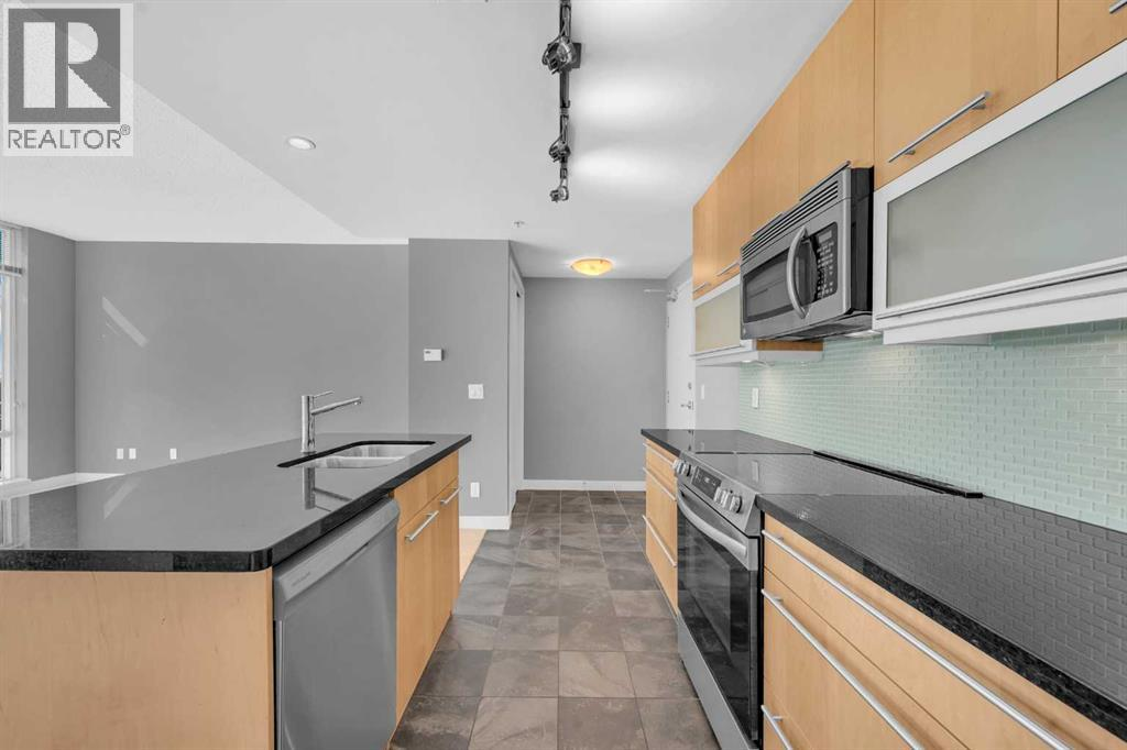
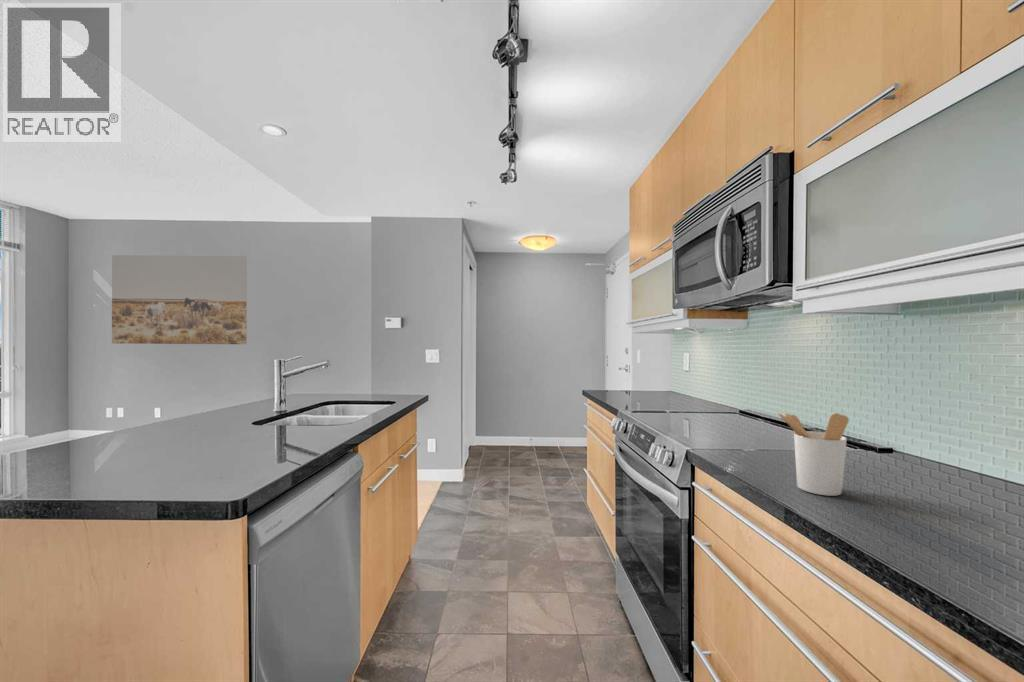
+ utensil holder [776,412,850,497]
+ wall art [111,254,248,345]
